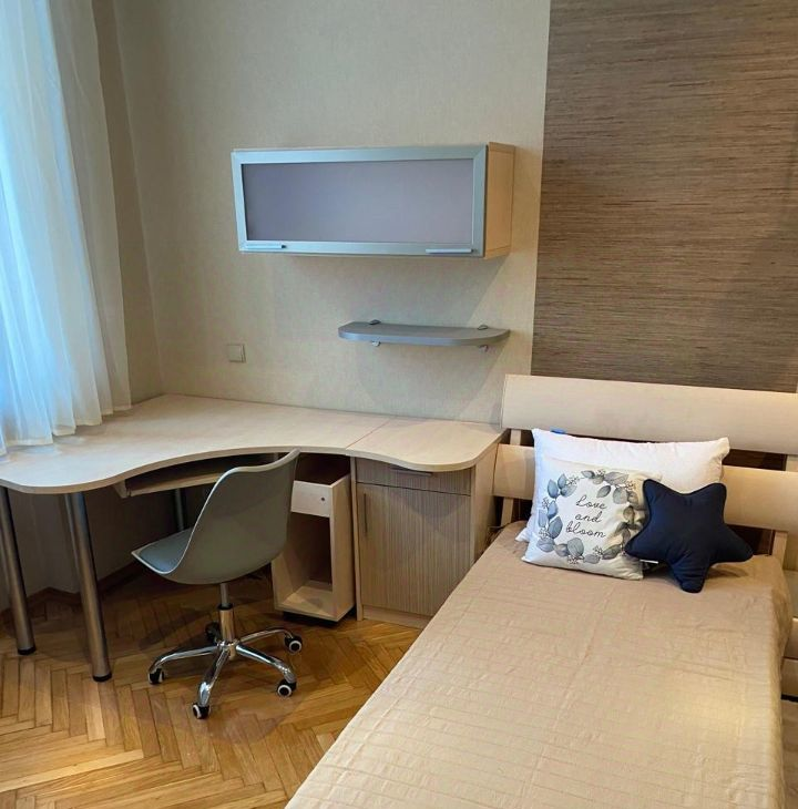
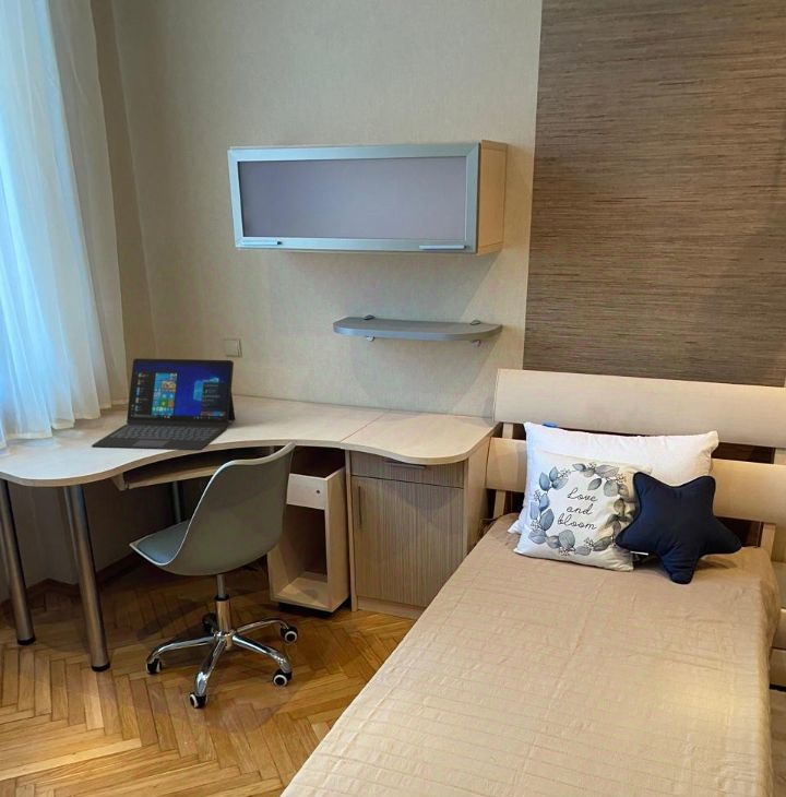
+ laptop [91,357,236,451]
